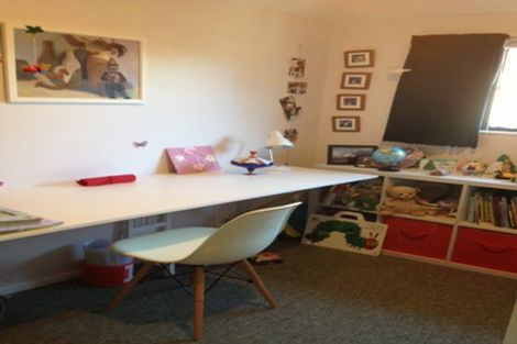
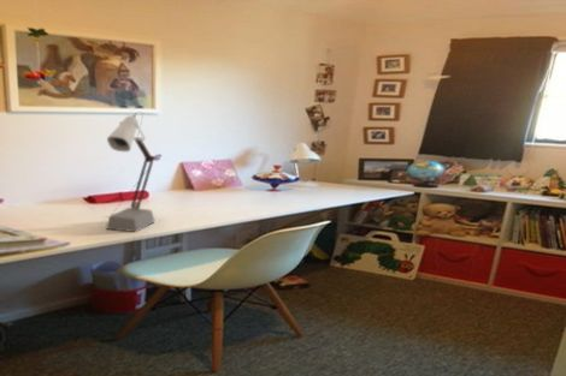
+ desk lamp [105,111,155,233]
